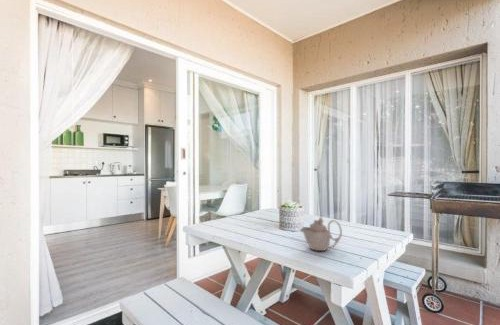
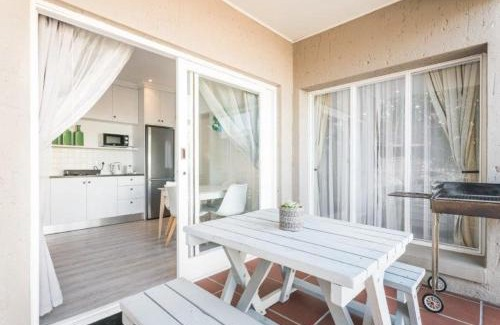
- teapot [299,216,343,252]
